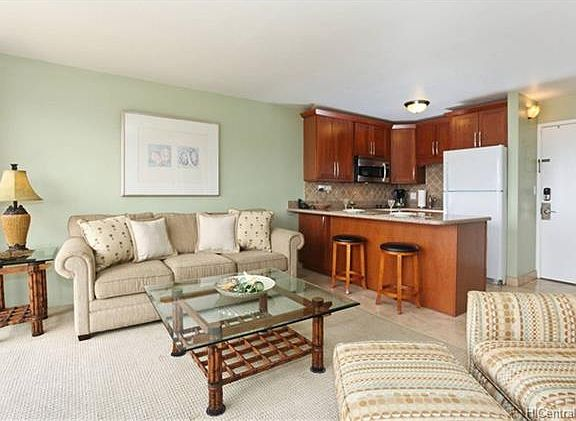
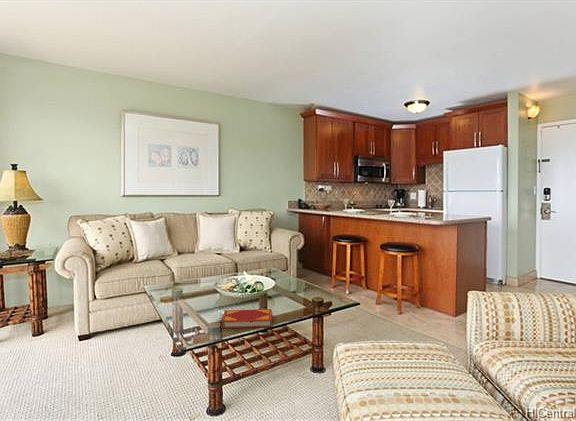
+ hardback book [220,308,273,329]
